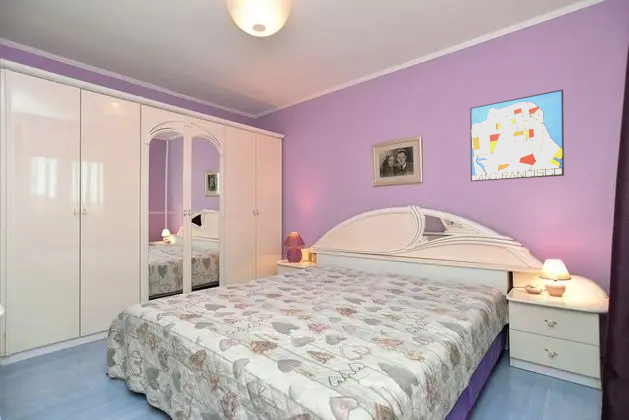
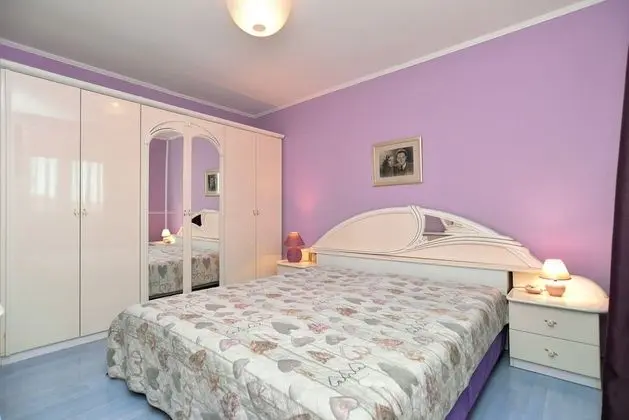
- wall art [469,88,565,182]
